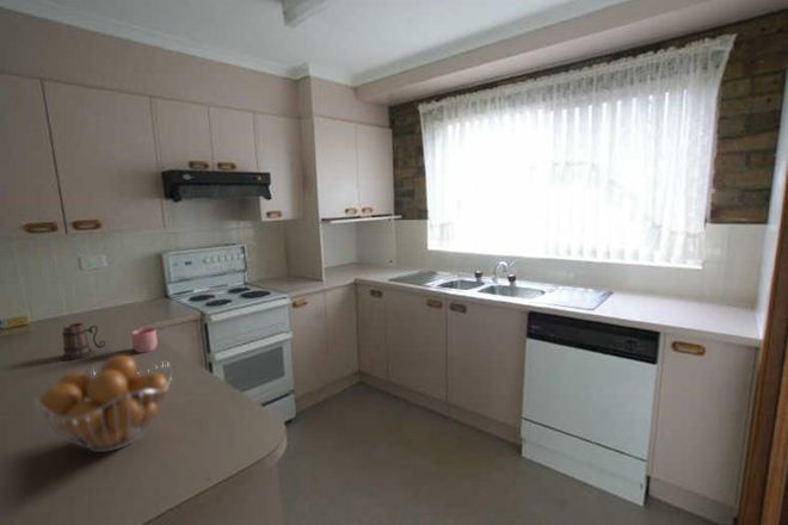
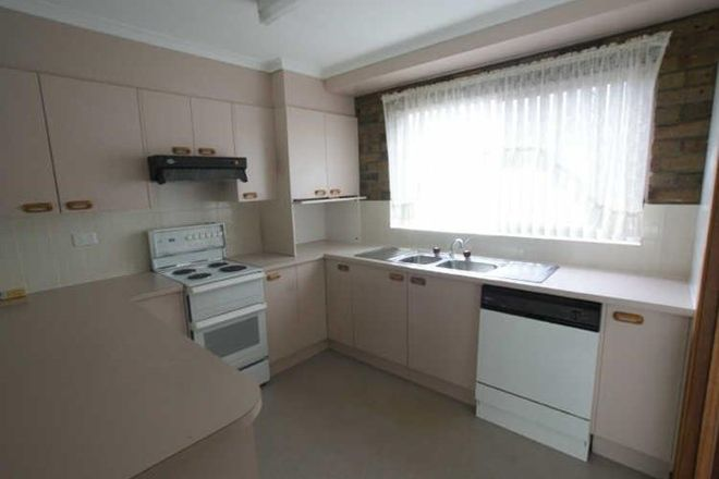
- fruit basket [33,354,173,453]
- mug [60,322,106,362]
- mug [130,327,159,354]
